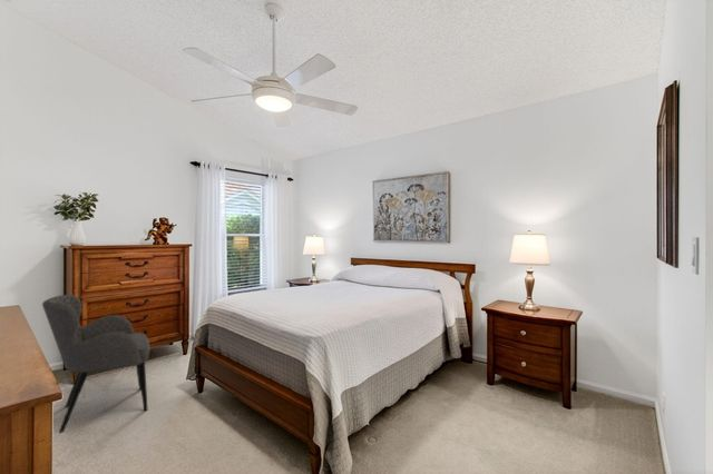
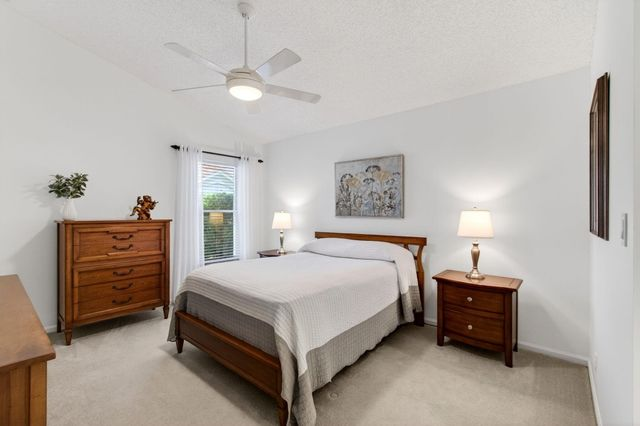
- armchair [41,294,150,434]
